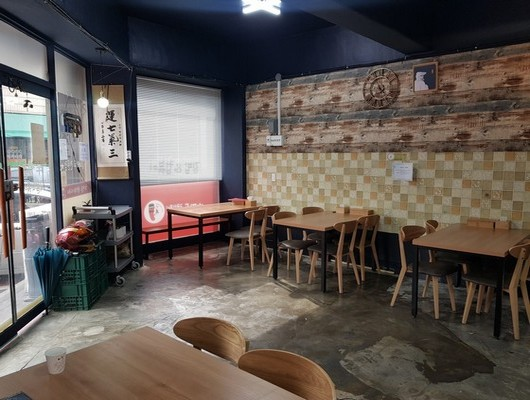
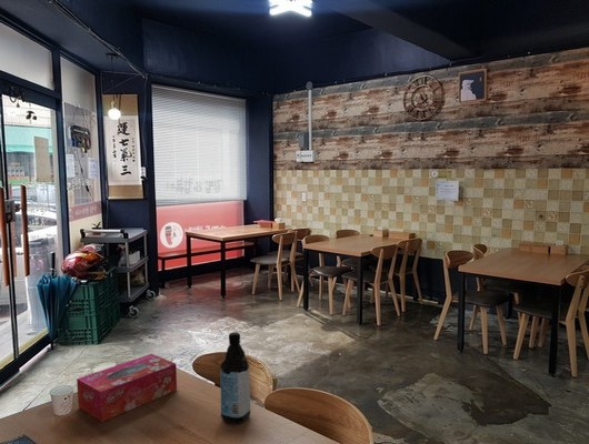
+ tissue box [76,353,178,423]
+ water bottle [219,331,251,425]
